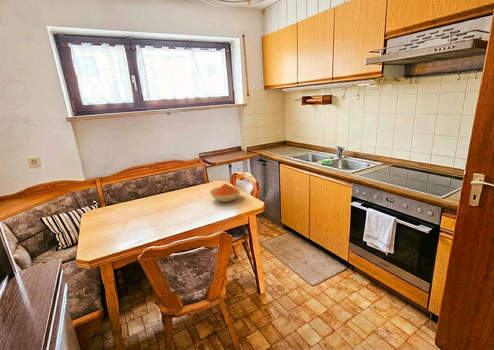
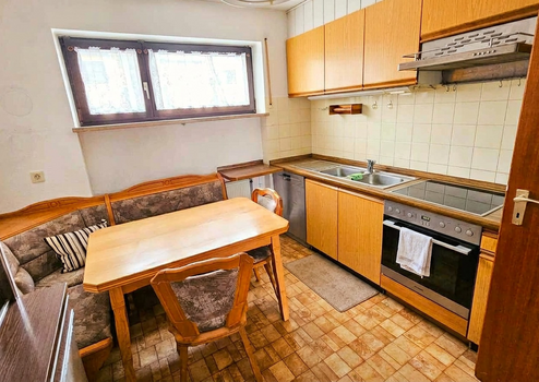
- bowl [209,183,243,203]
